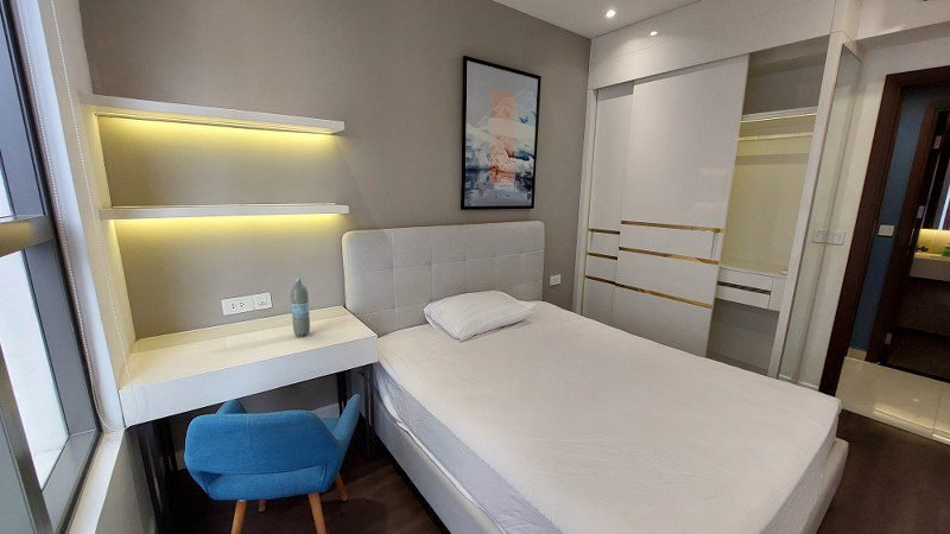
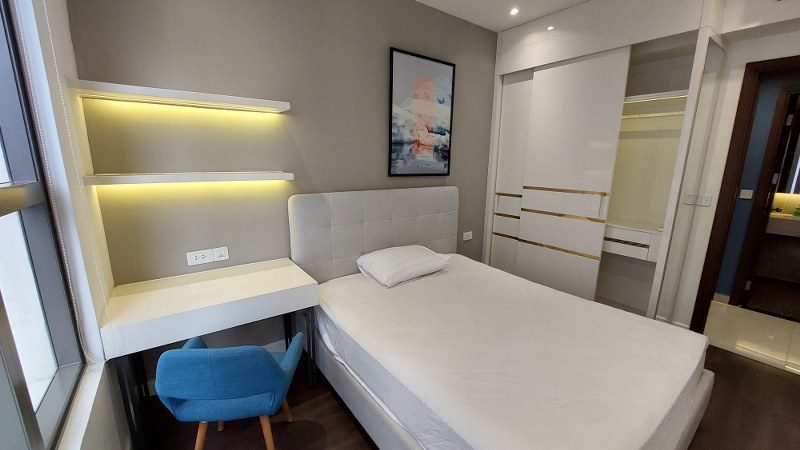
- water bottle [290,276,311,337]
